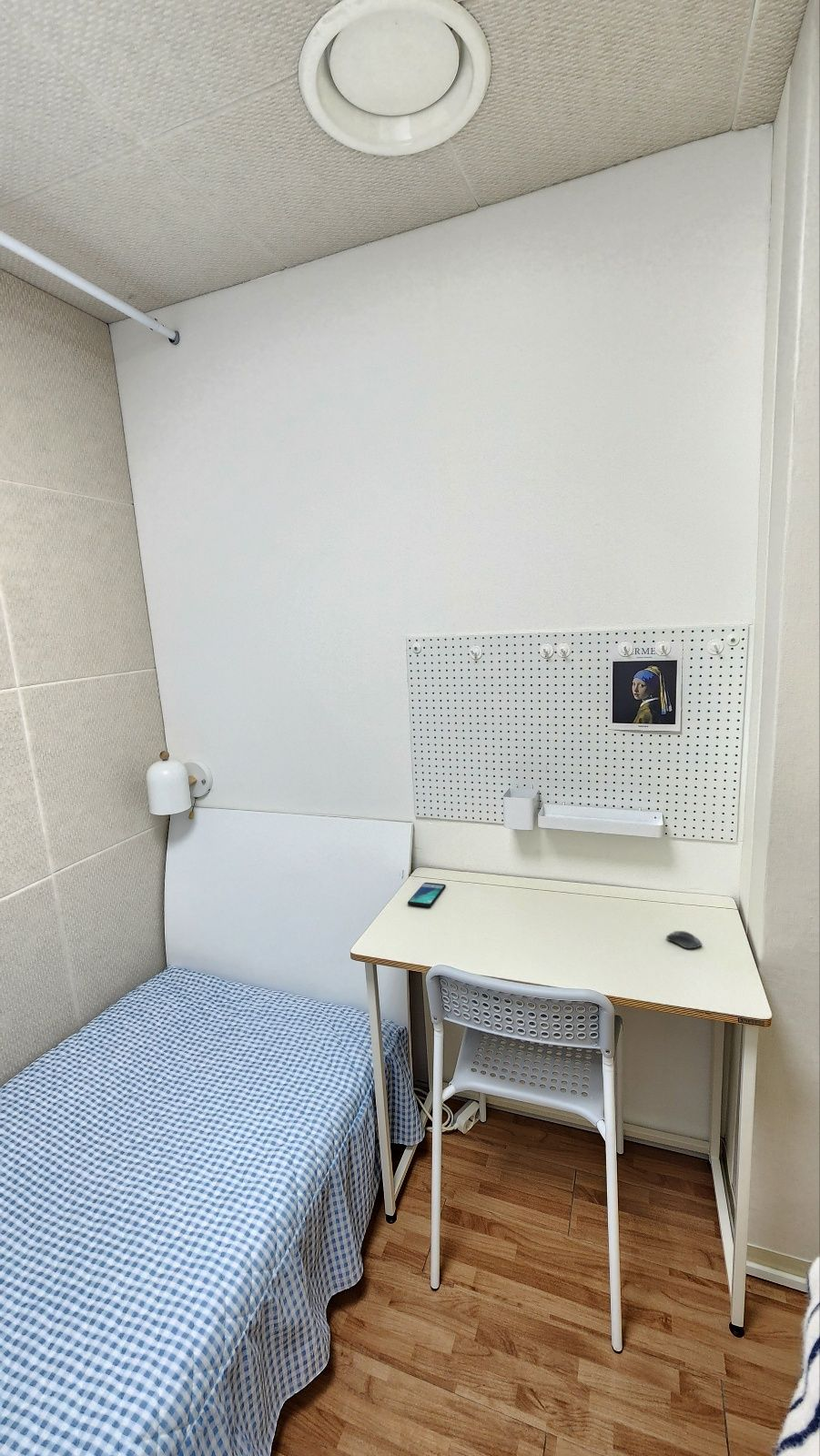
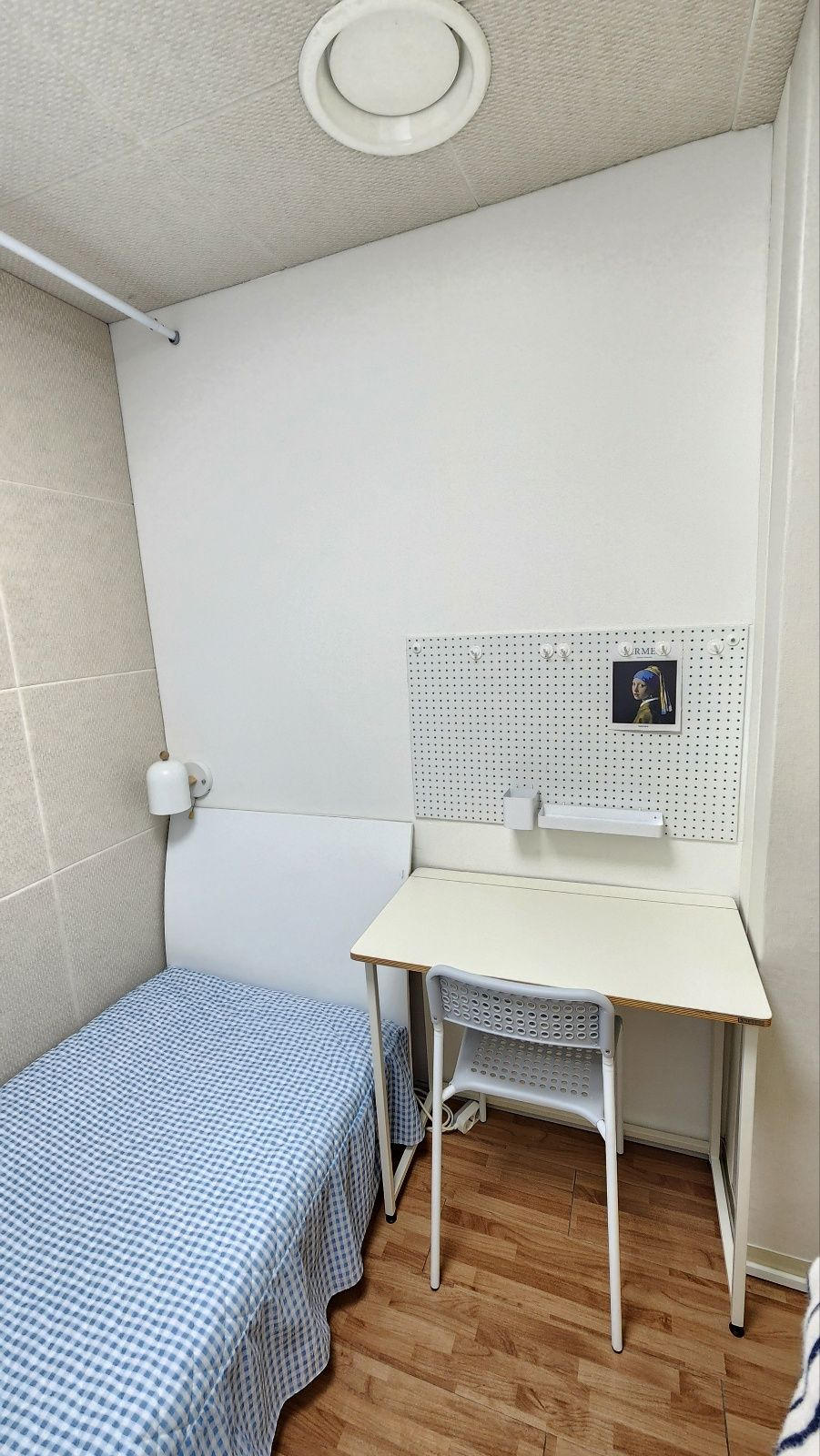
- computer mouse [665,930,704,949]
- smartphone [407,882,447,908]
